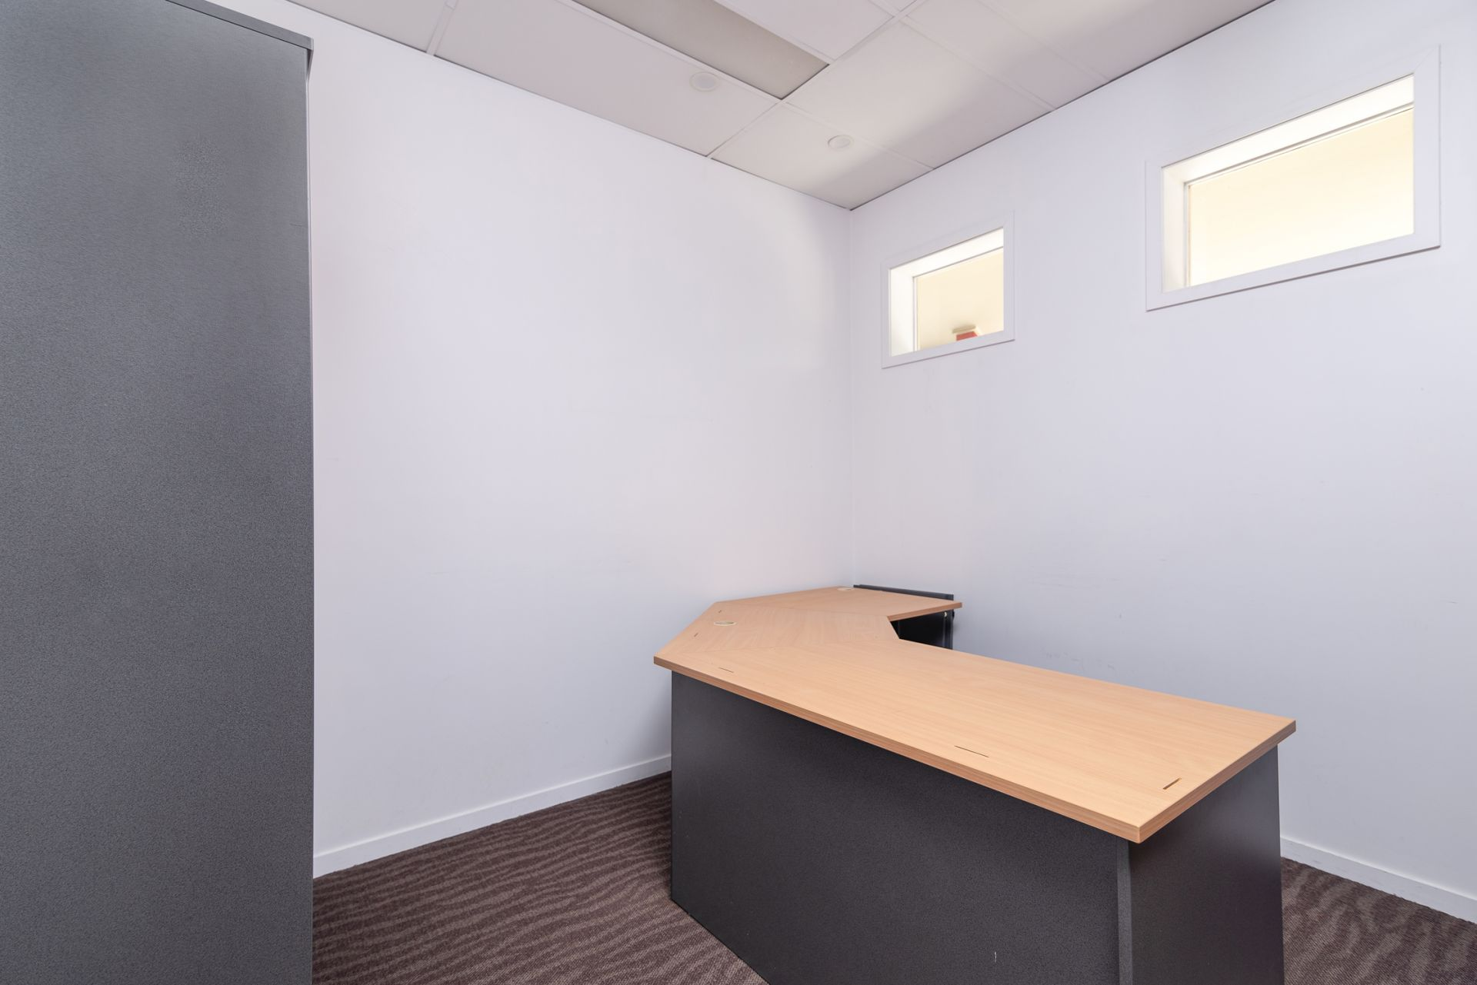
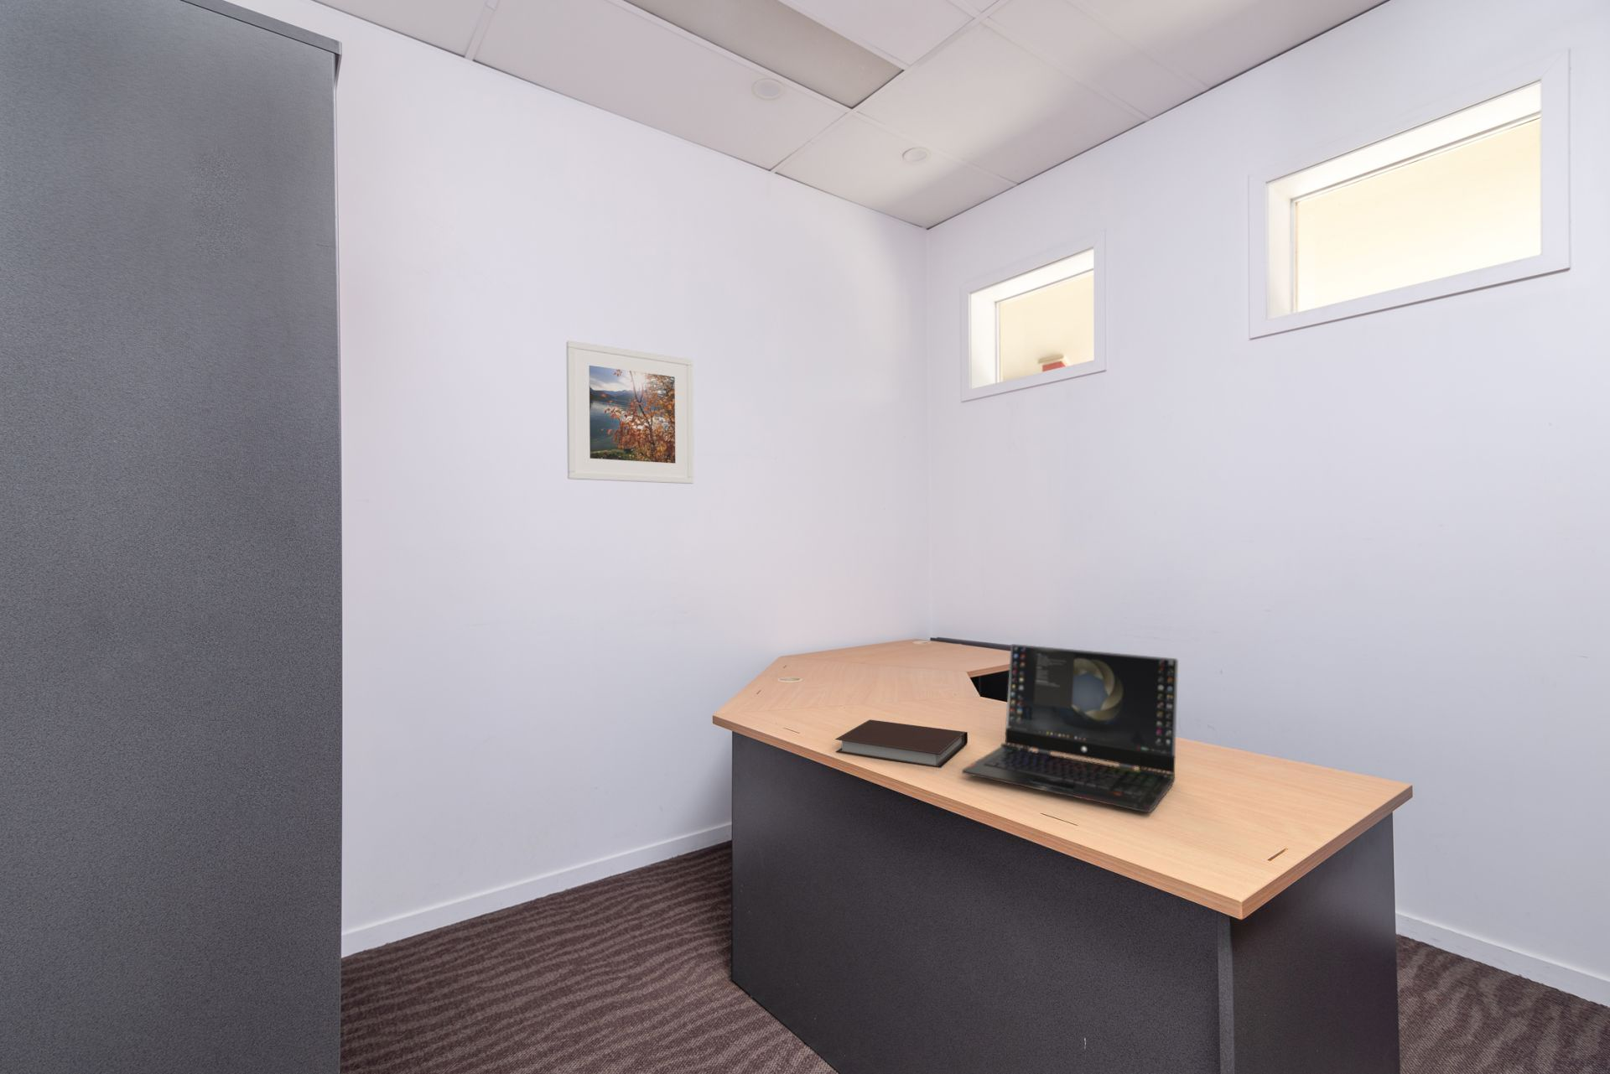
+ notebook [834,718,969,768]
+ laptop computer [961,642,1178,813]
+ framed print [565,339,694,484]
